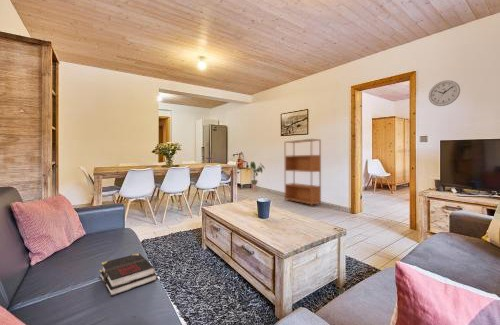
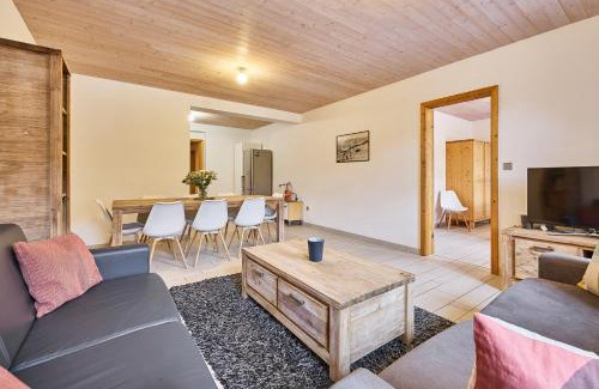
- house plant [245,161,266,193]
- wall clock [428,79,461,107]
- book [98,252,158,297]
- bookshelf [284,138,322,207]
